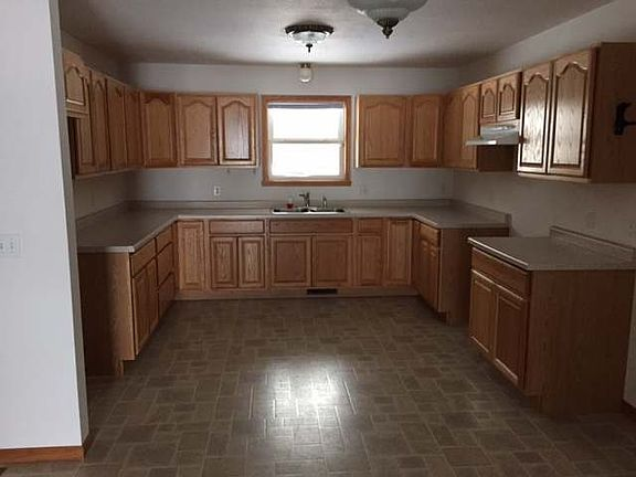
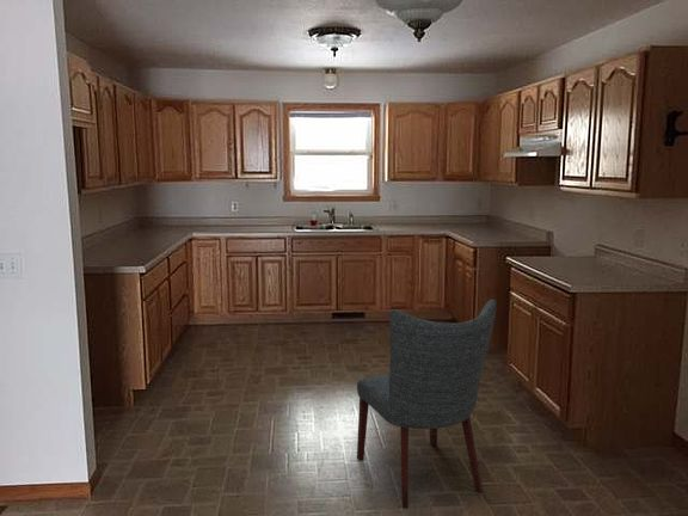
+ chair [356,299,497,510]
